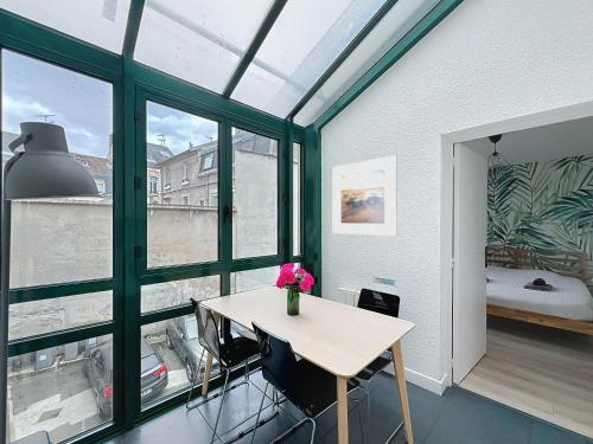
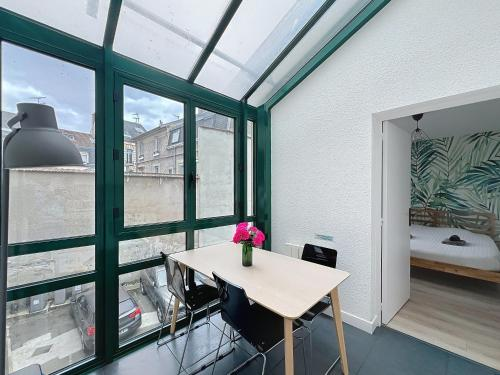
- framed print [332,154,398,237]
